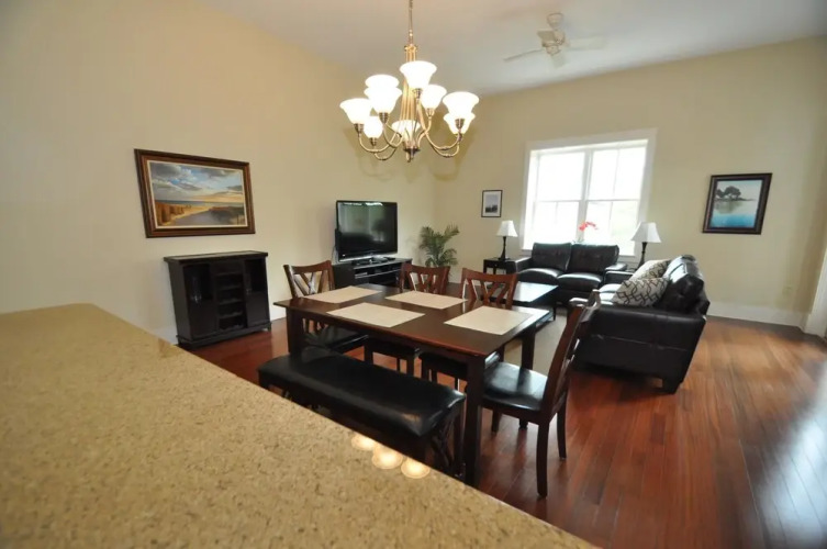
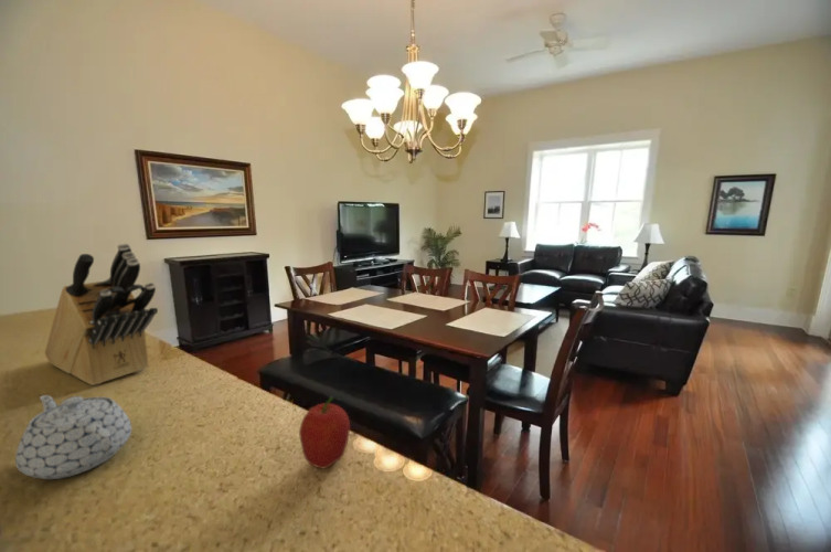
+ knife block [44,243,159,386]
+ teapot [14,394,132,480]
+ fruit [298,396,351,469]
